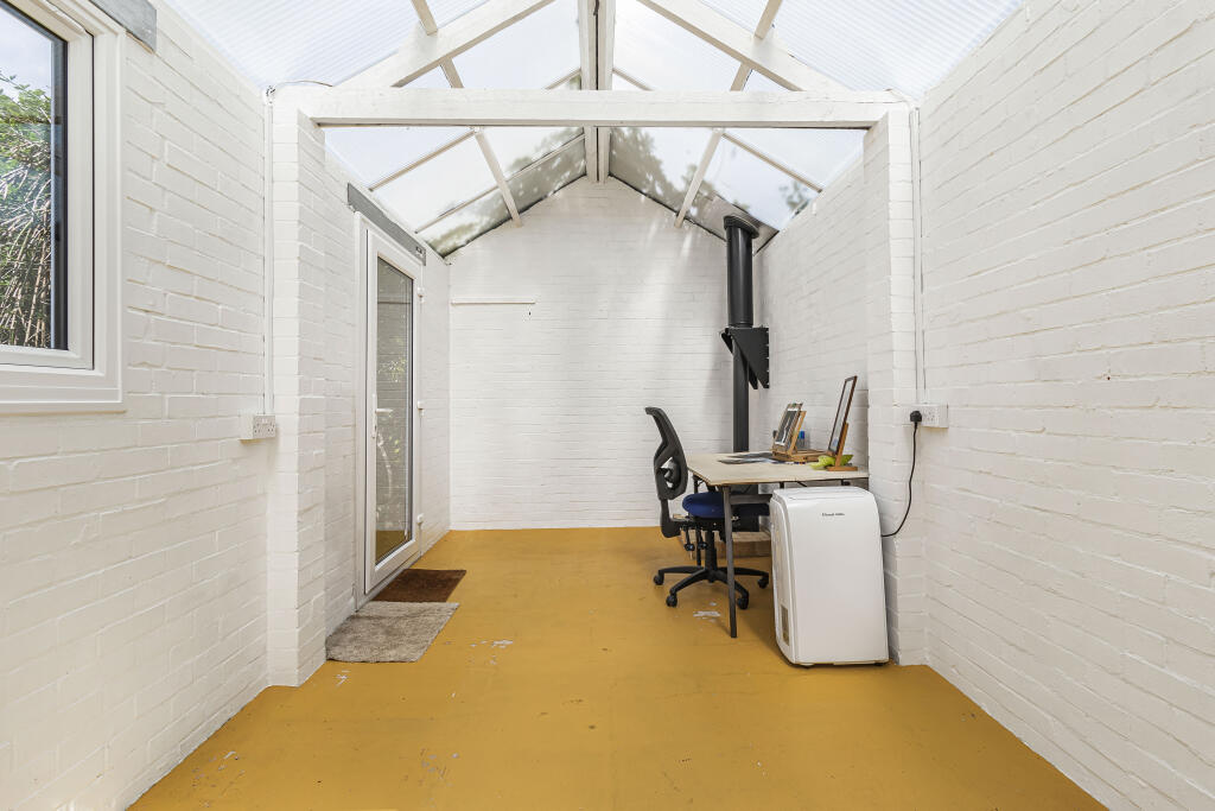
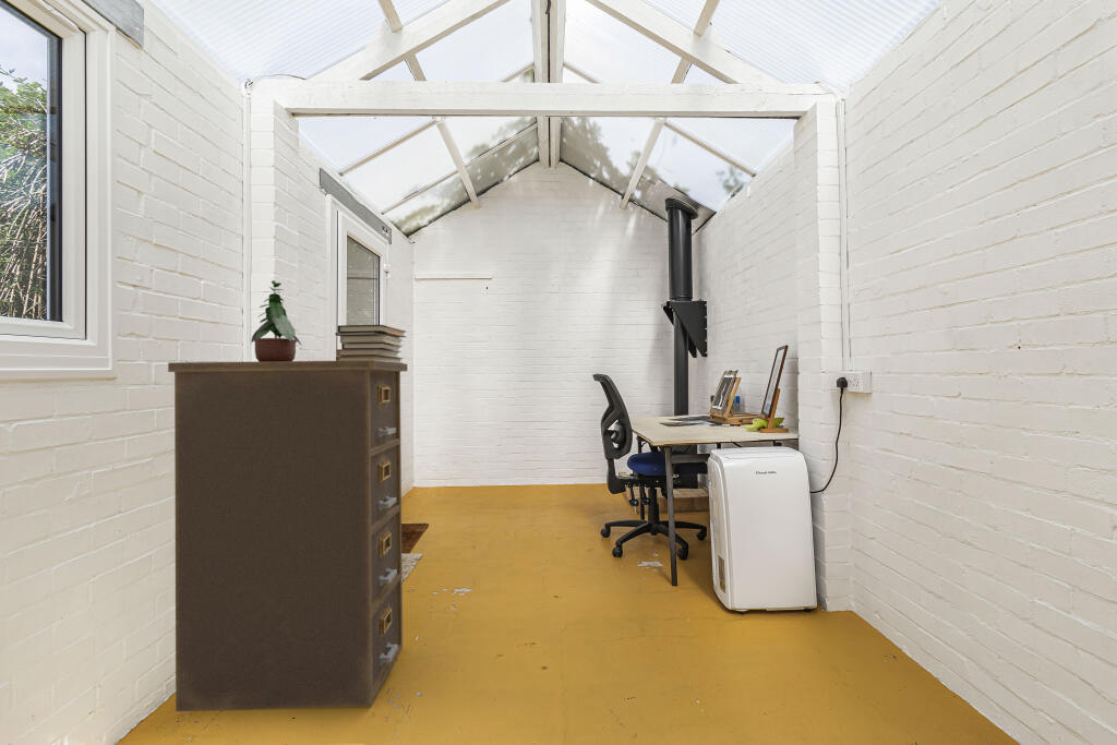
+ book stack [334,324,407,363]
+ filing cabinet [167,360,408,712]
+ potted plant [250,279,302,362]
